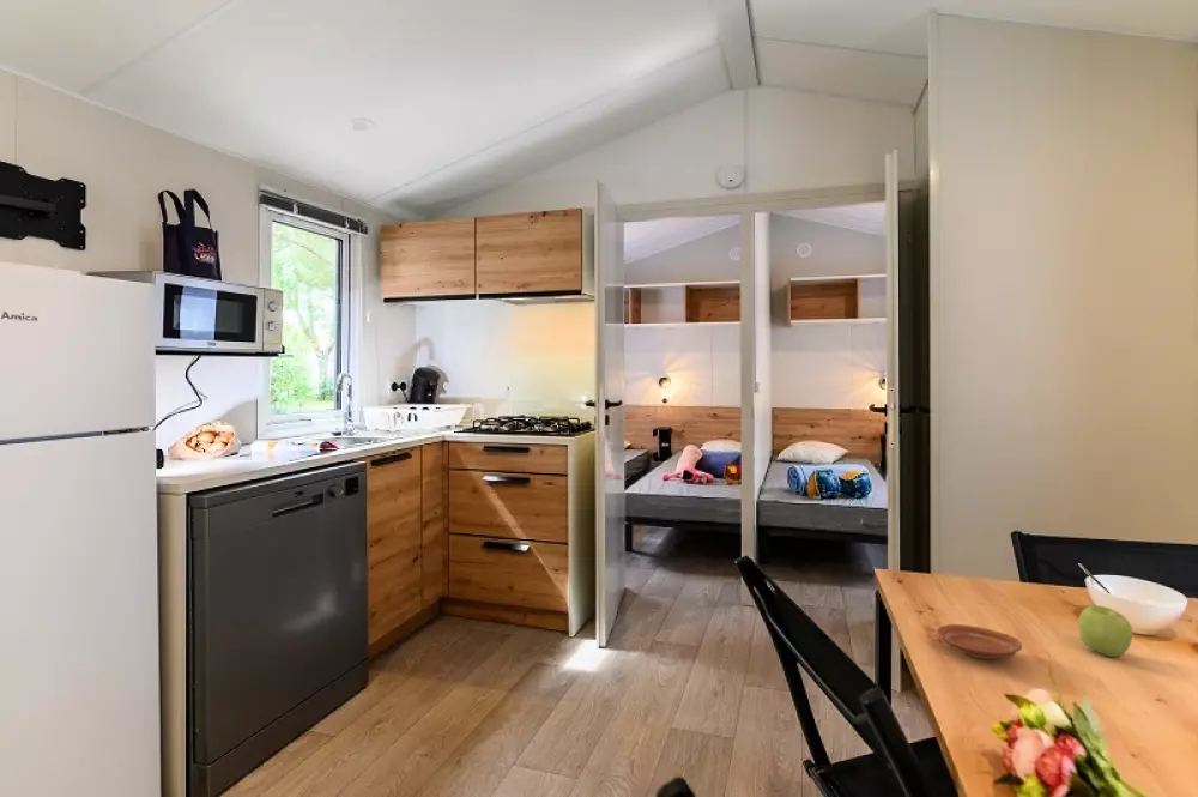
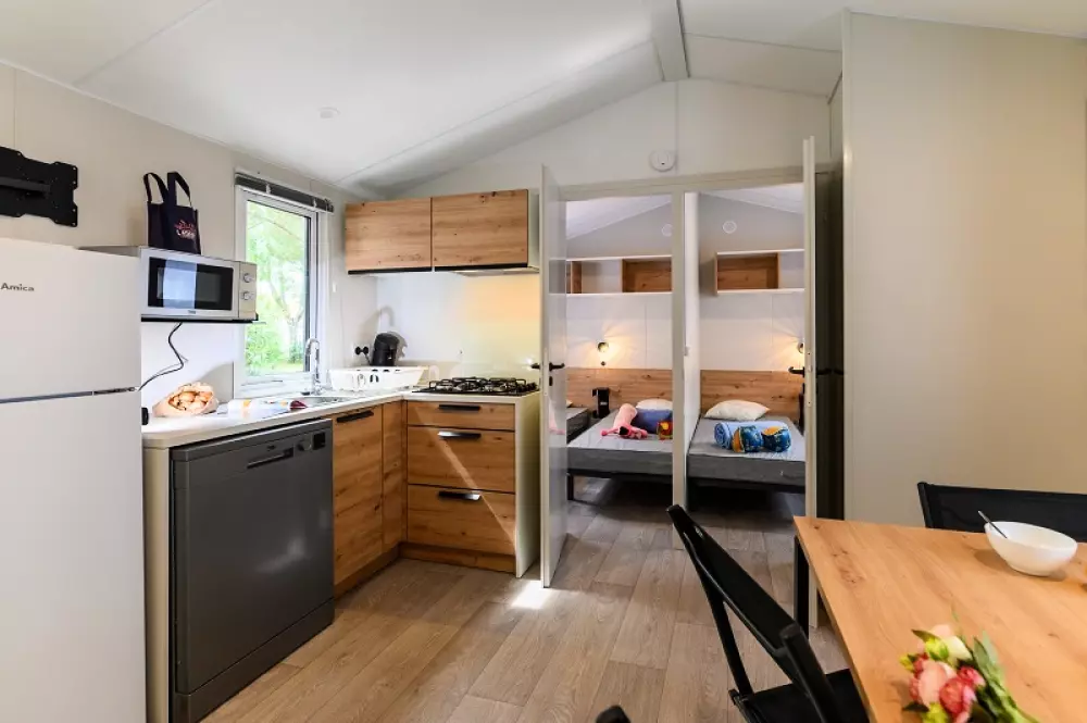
- apple [1077,604,1133,658]
- plate [936,623,1023,660]
